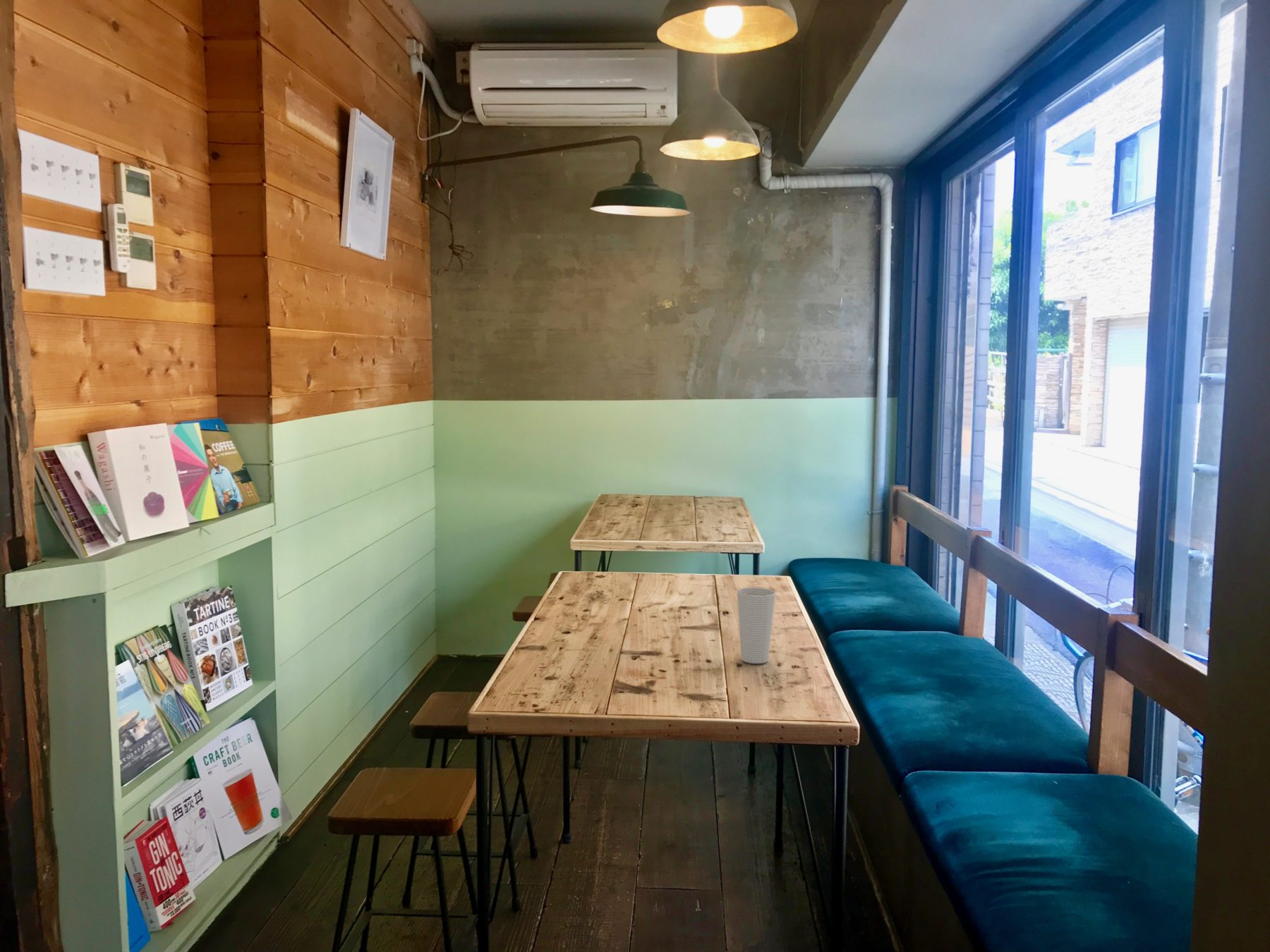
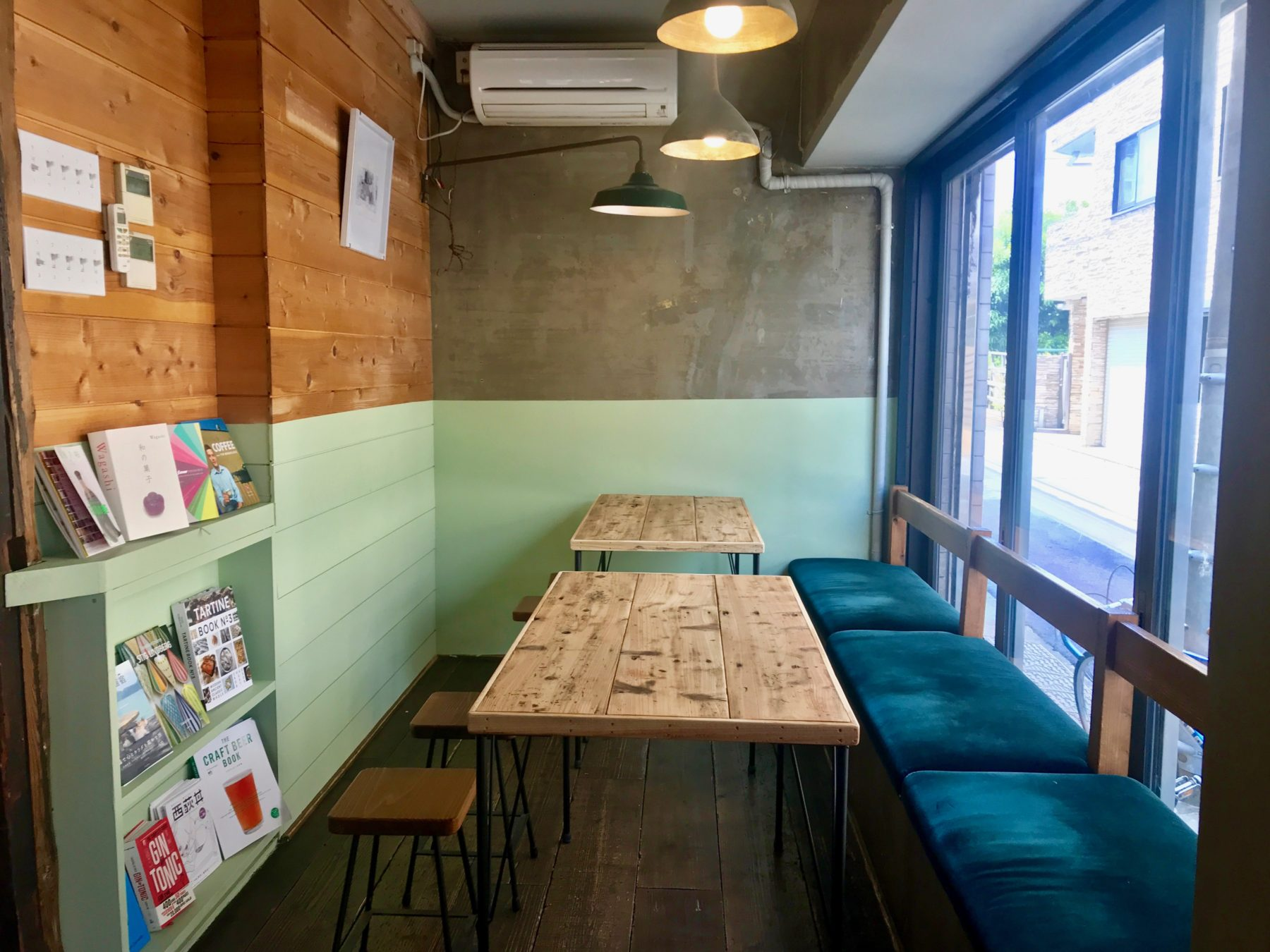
- cup [737,587,777,664]
